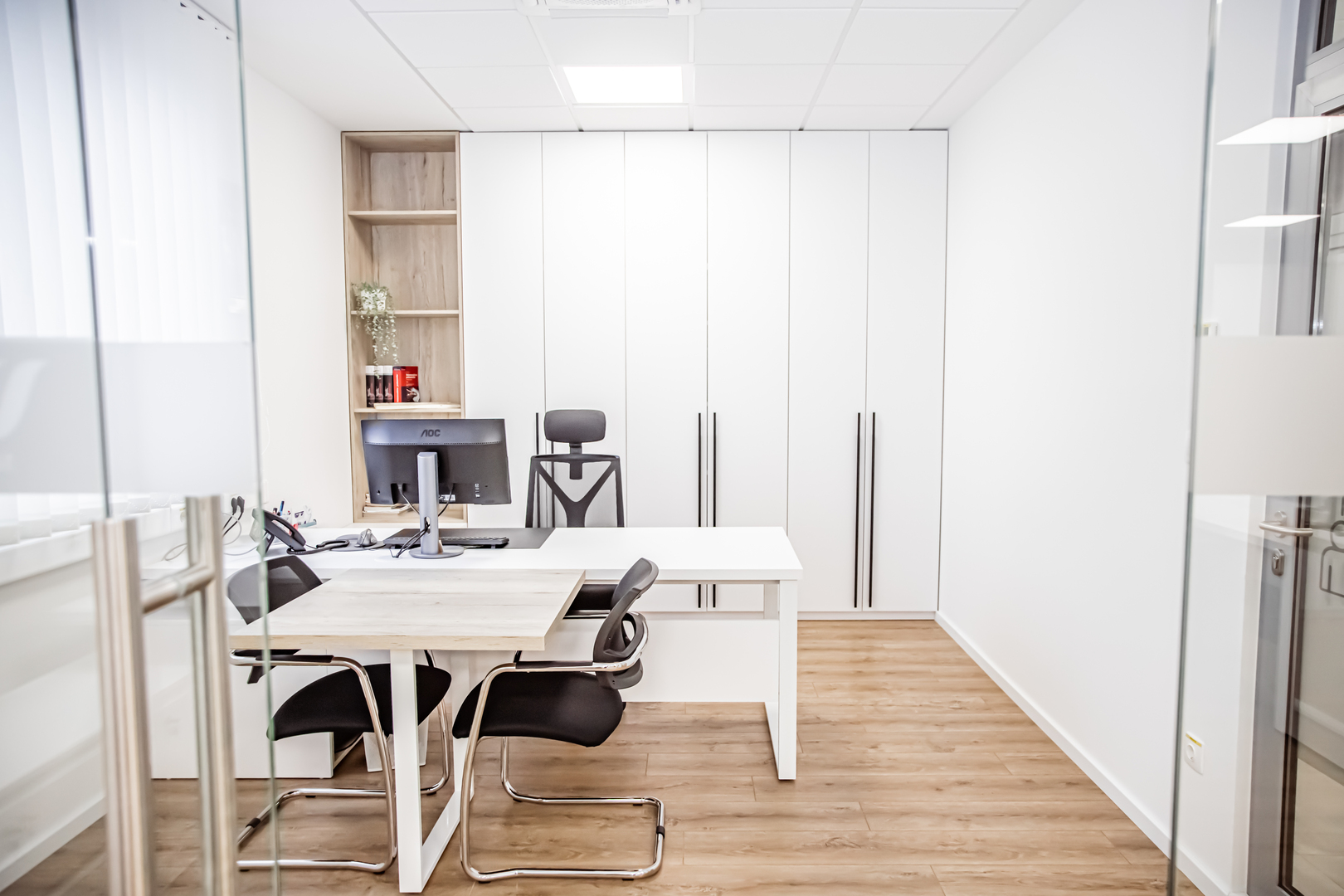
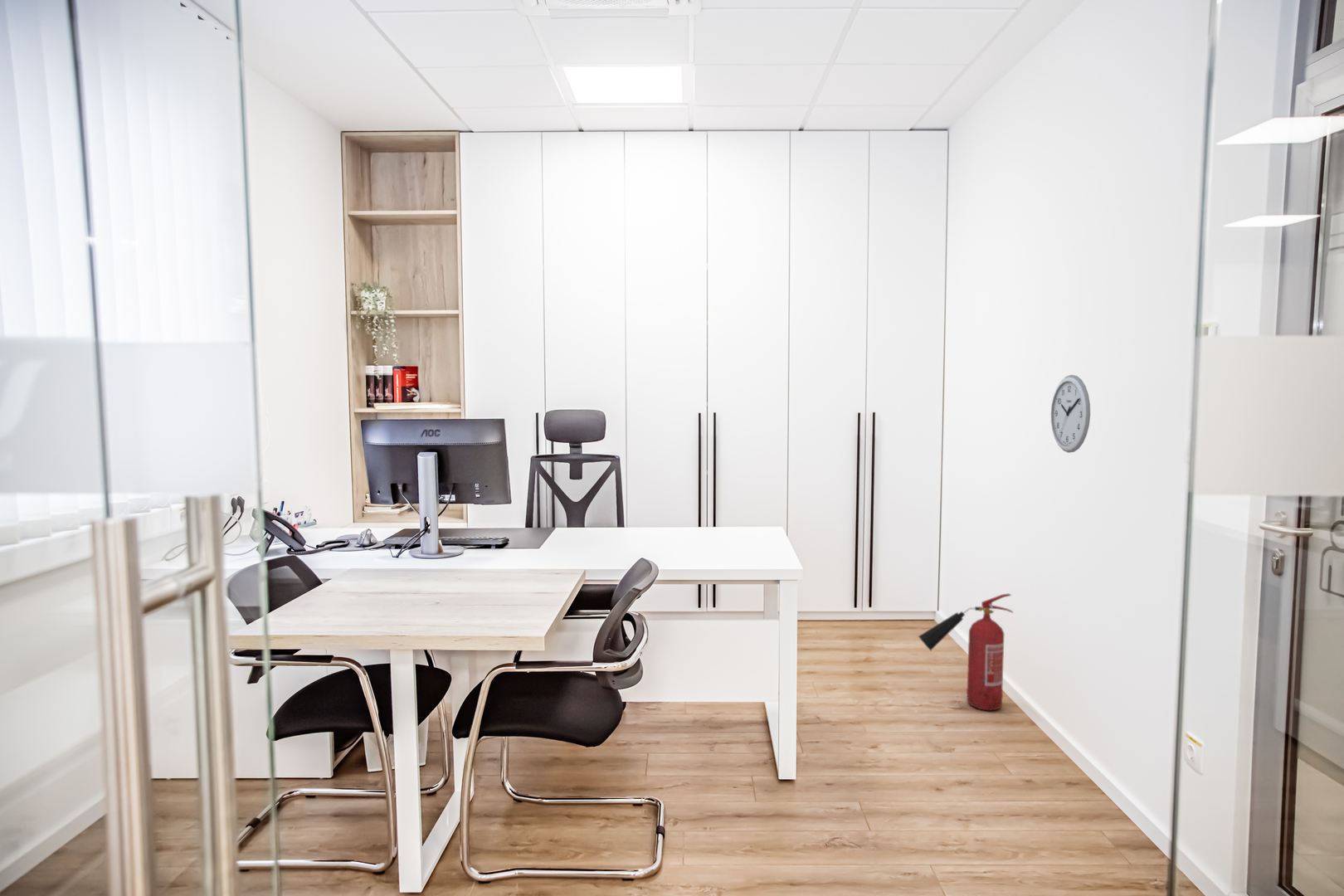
+ wall clock [1050,374,1091,454]
+ fire extinguisher [918,593,1014,711]
